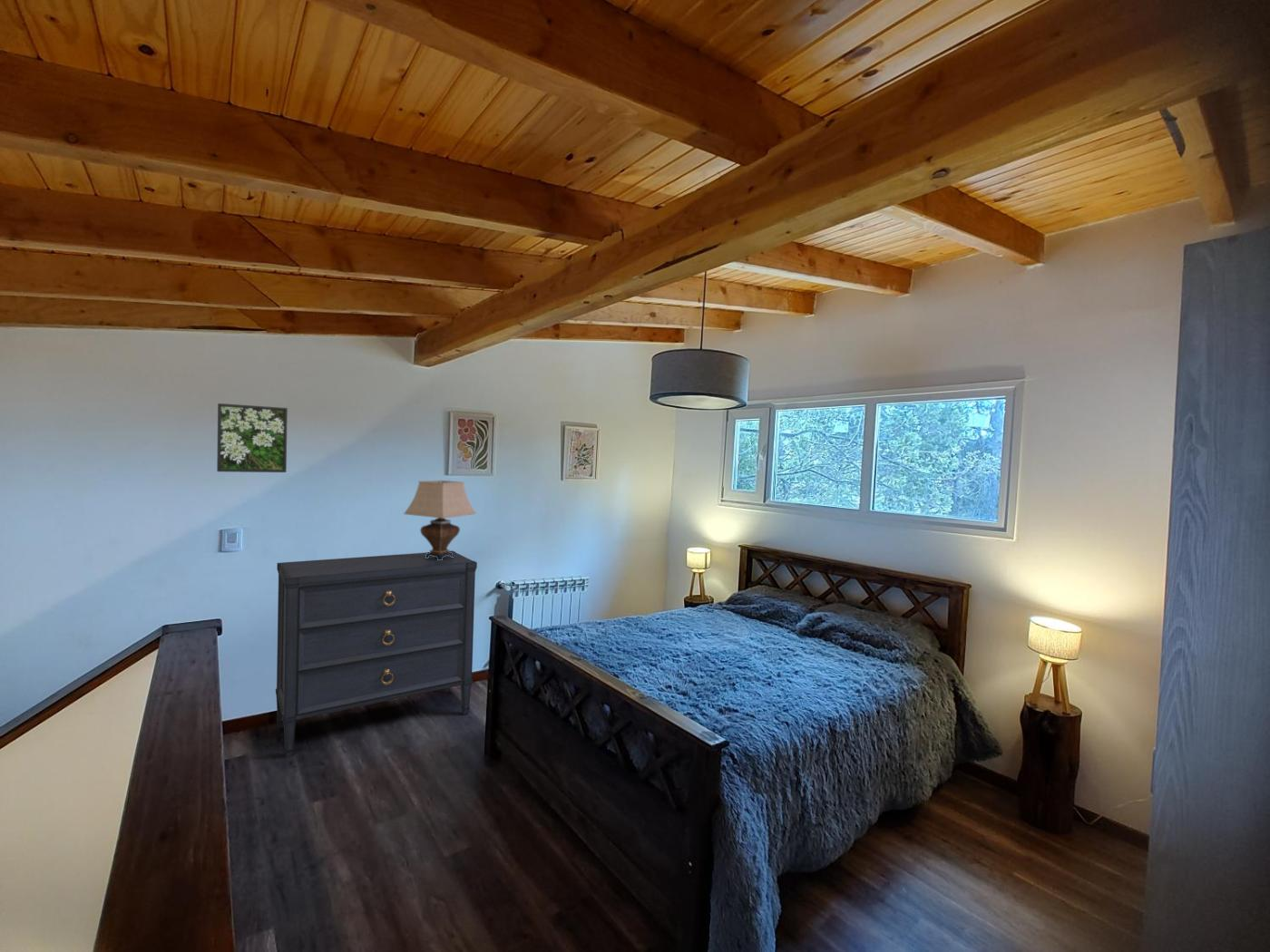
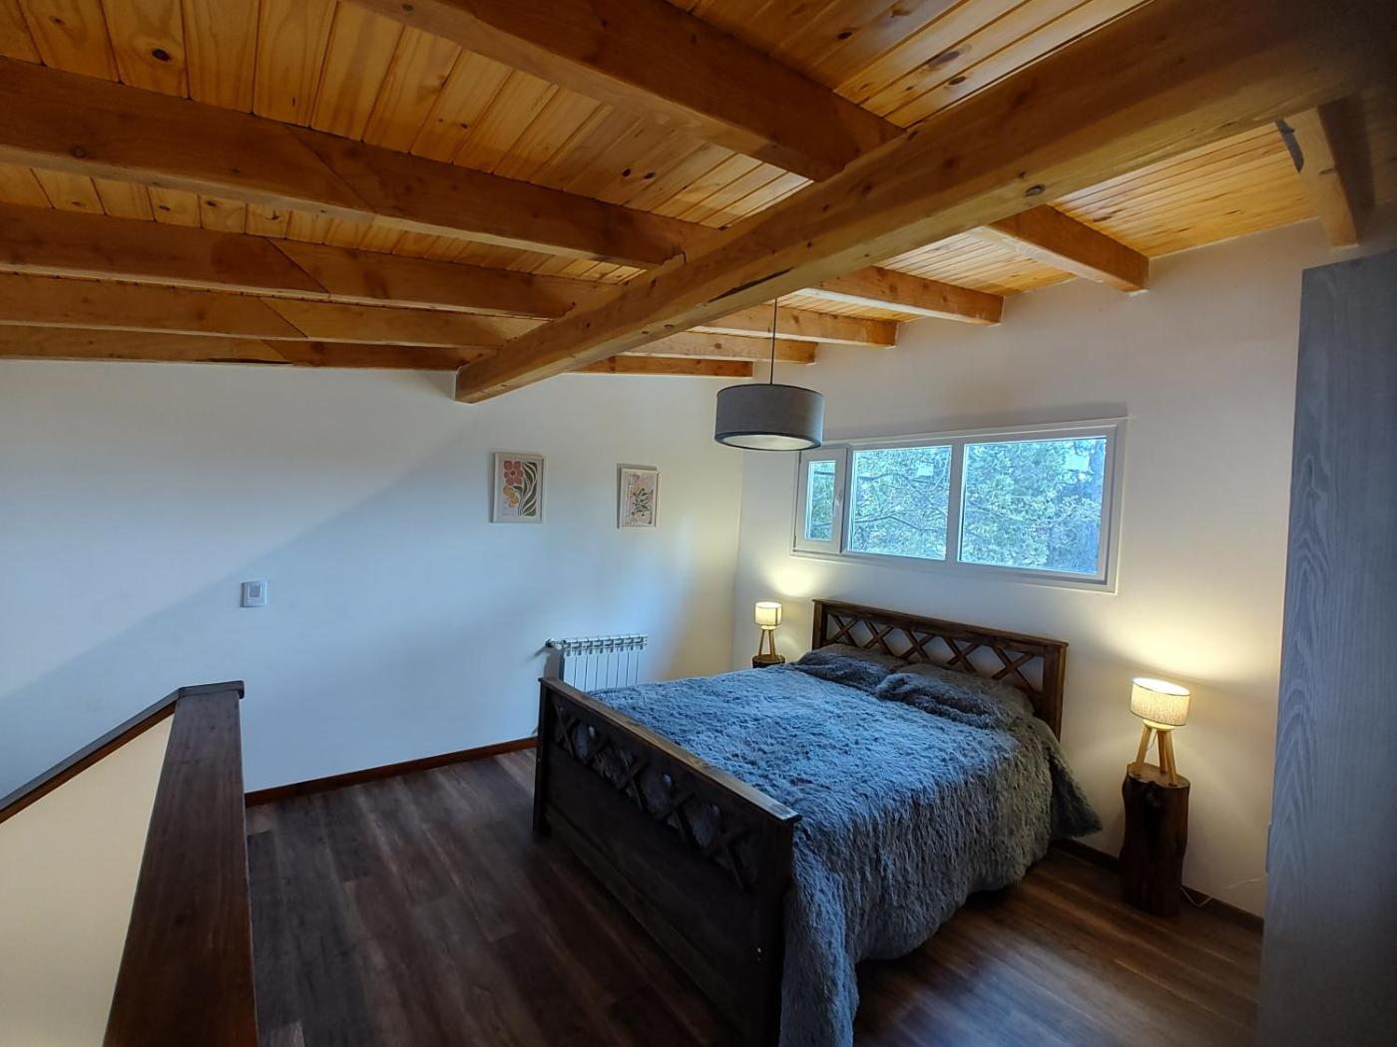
- dresser [275,550,478,759]
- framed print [216,403,288,473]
- table lamp [403,480,477,560]
